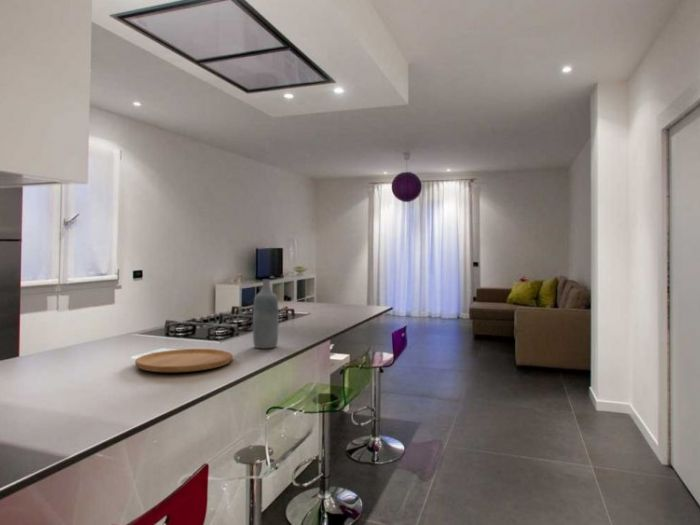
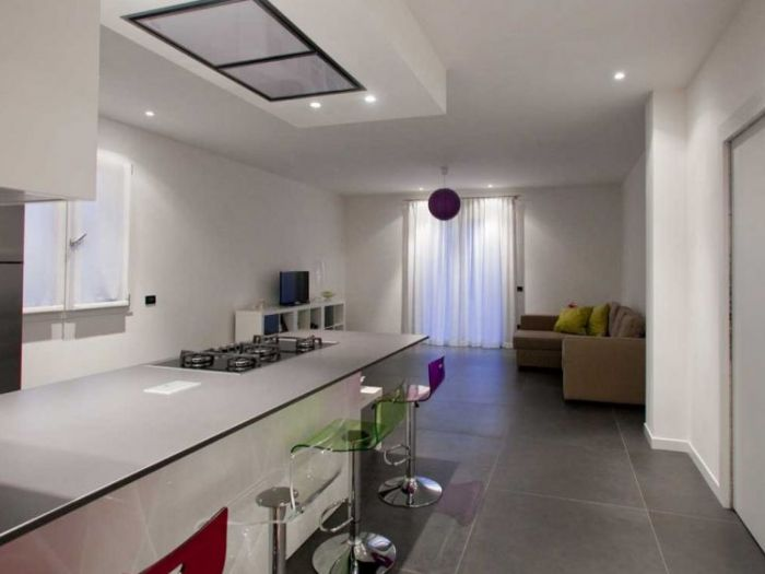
- bottle [252,279,280,349]
- cutting board [134,348,234,373]
